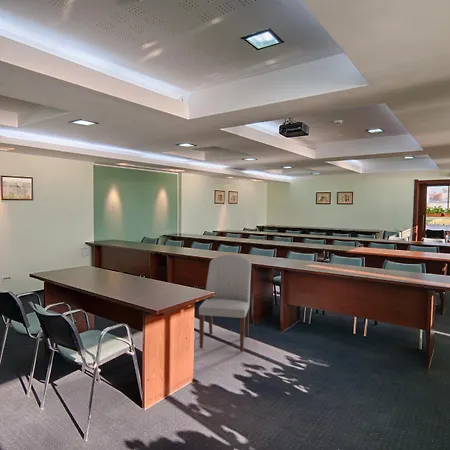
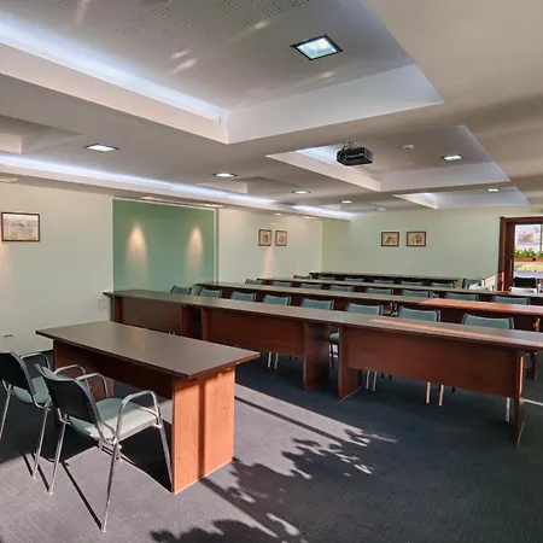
- chair [198,254,252,353]
